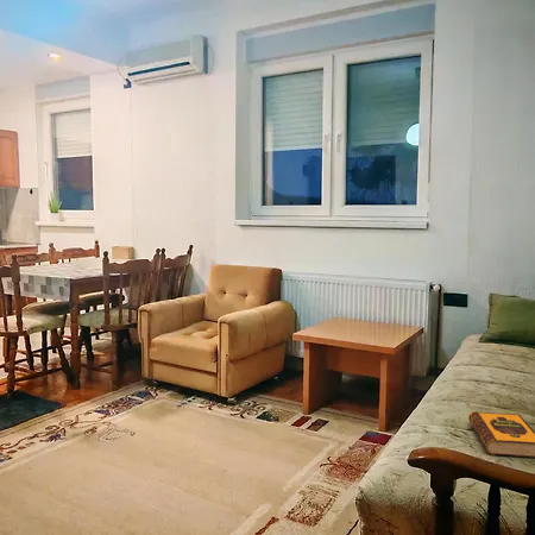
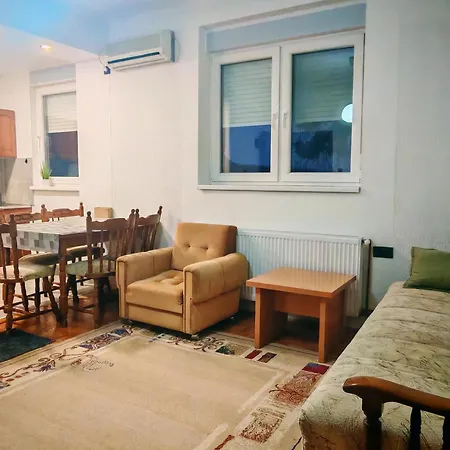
- hardback book [467,410,535,459]
